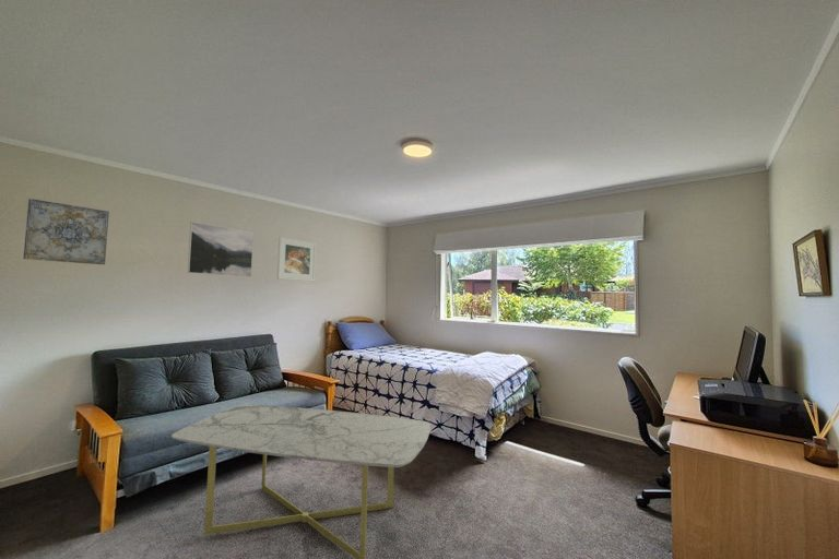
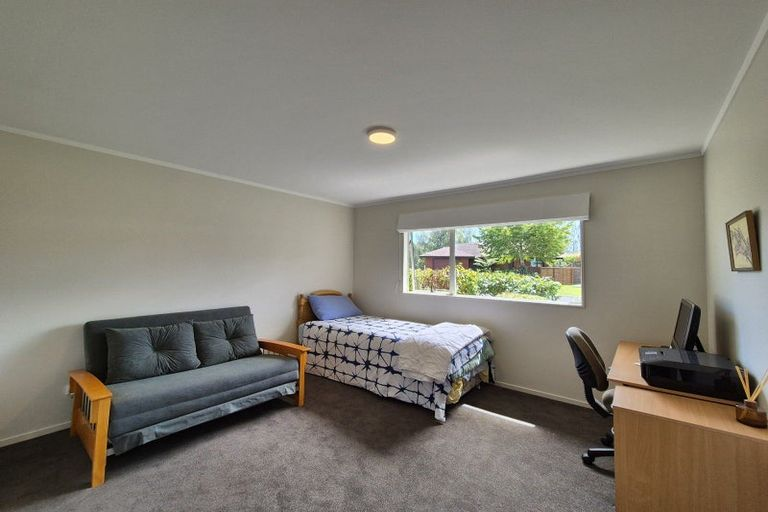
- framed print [187,221,255,278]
- coffee table [170,404,432,559]
- wall art [22,198,110,265]
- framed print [276,236,317,283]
